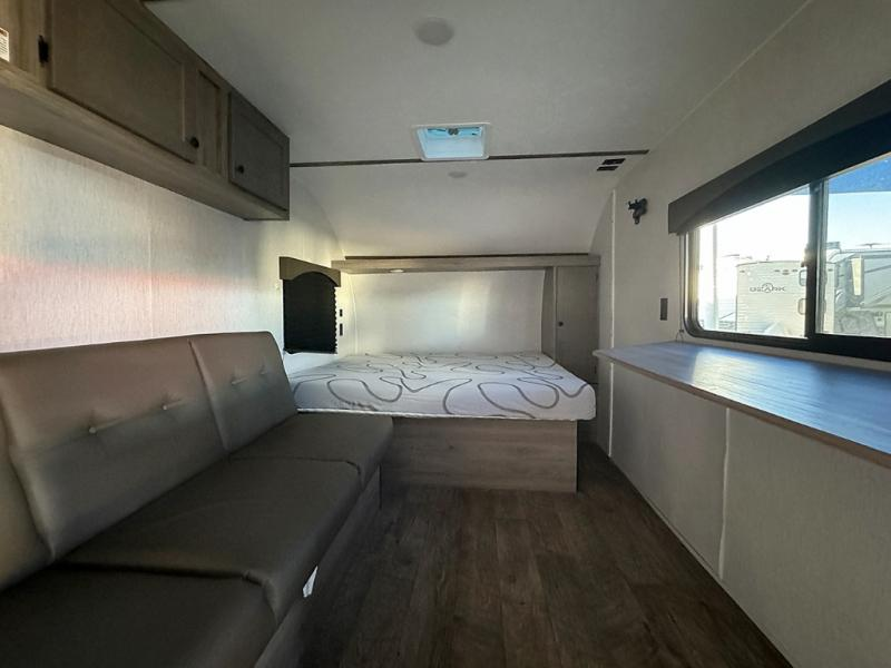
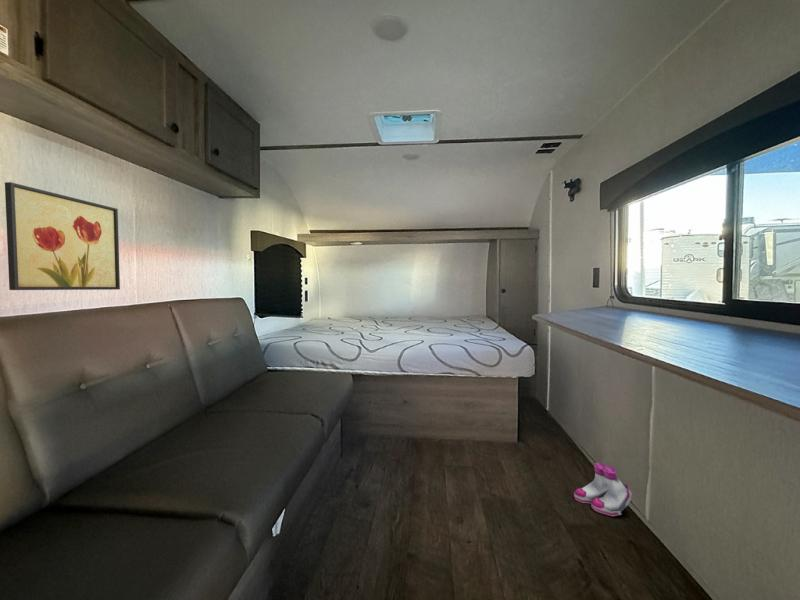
+ boots [573,462,633,517]
+ wall art [4,181,121,291]
